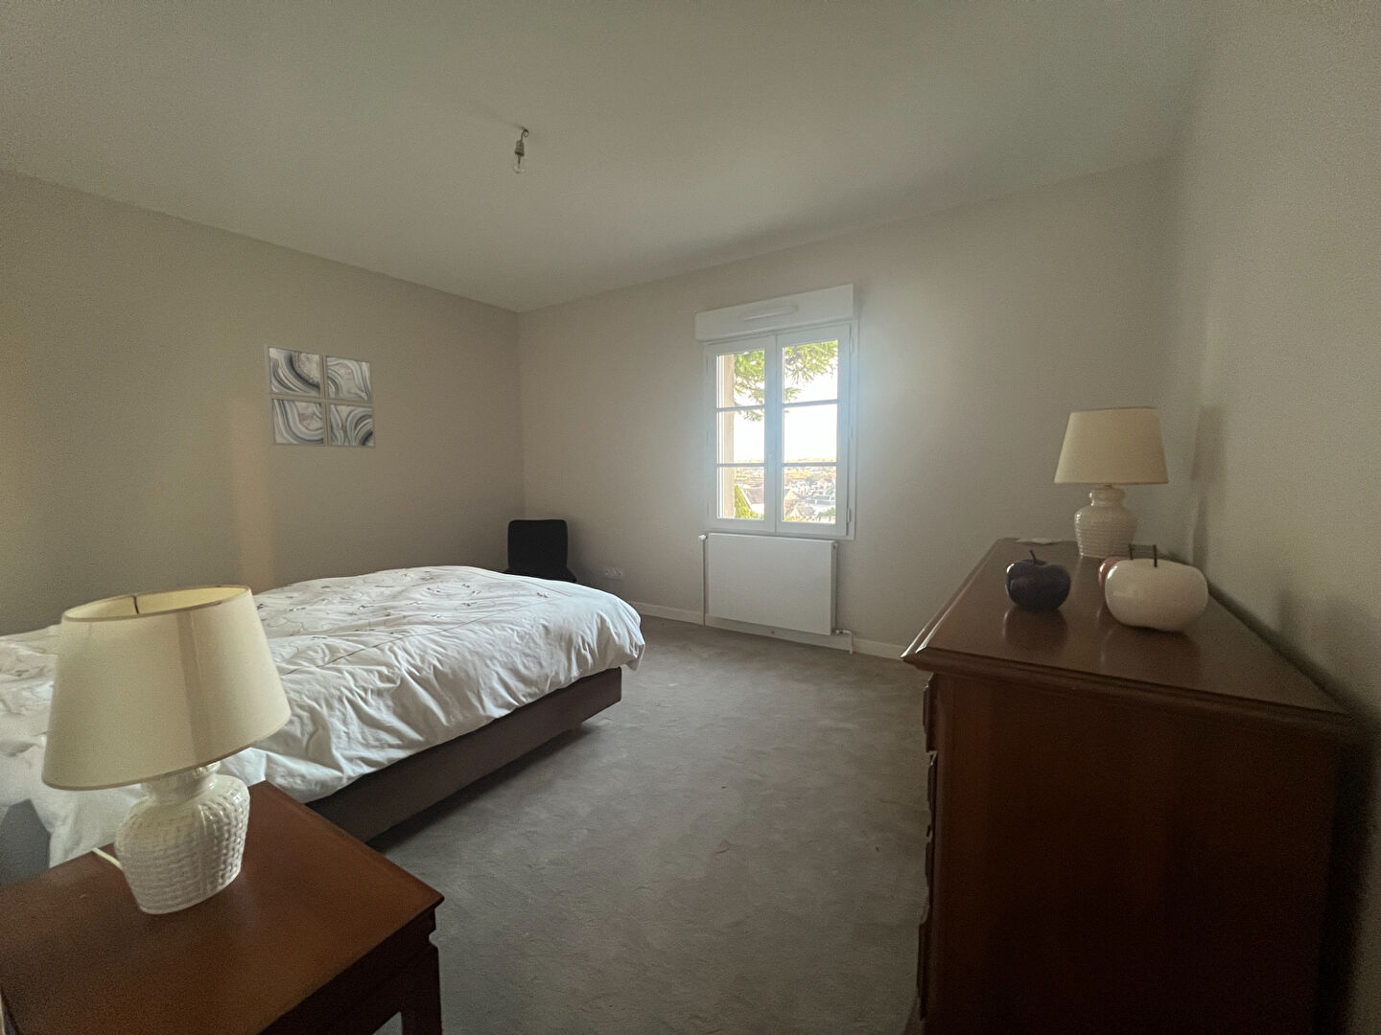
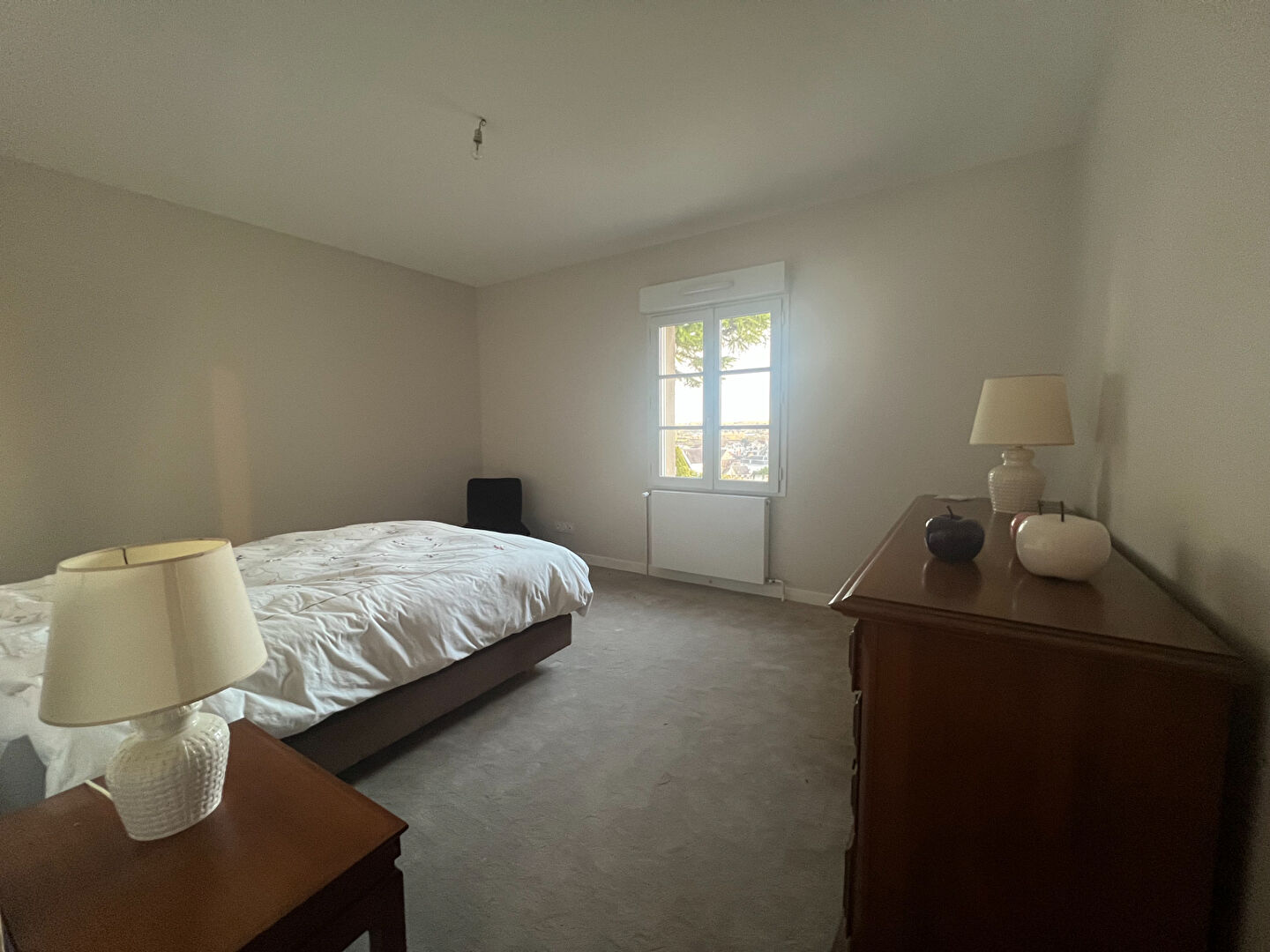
- wall art [263,344,377,449]
